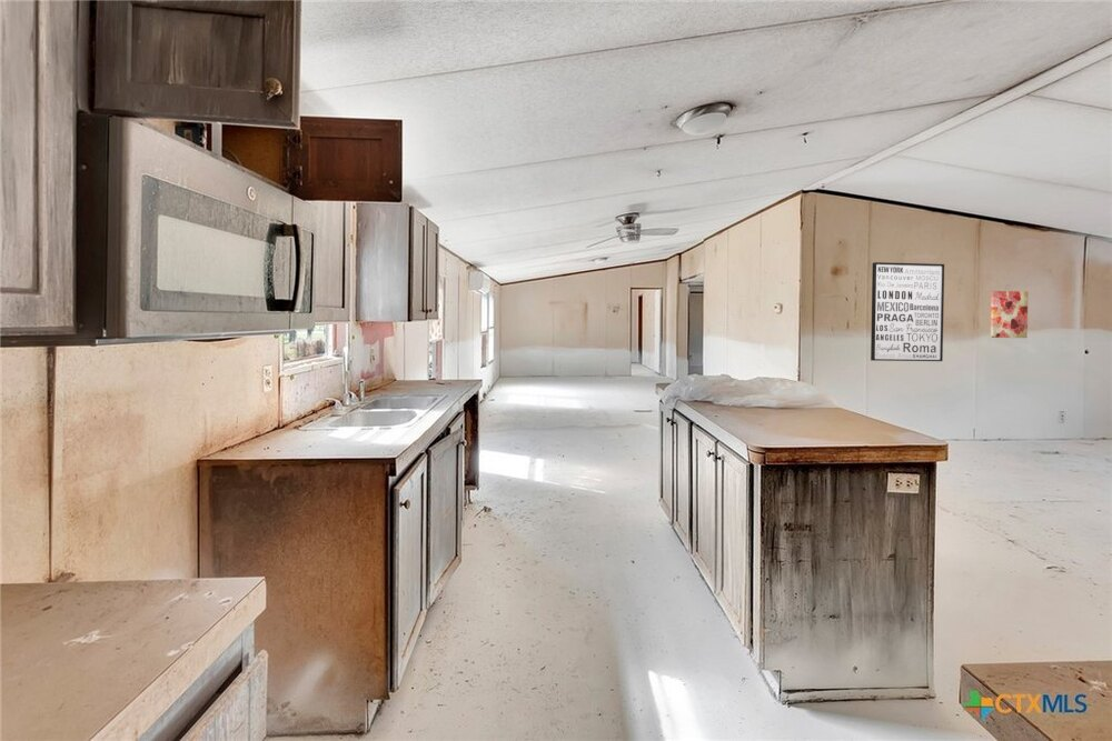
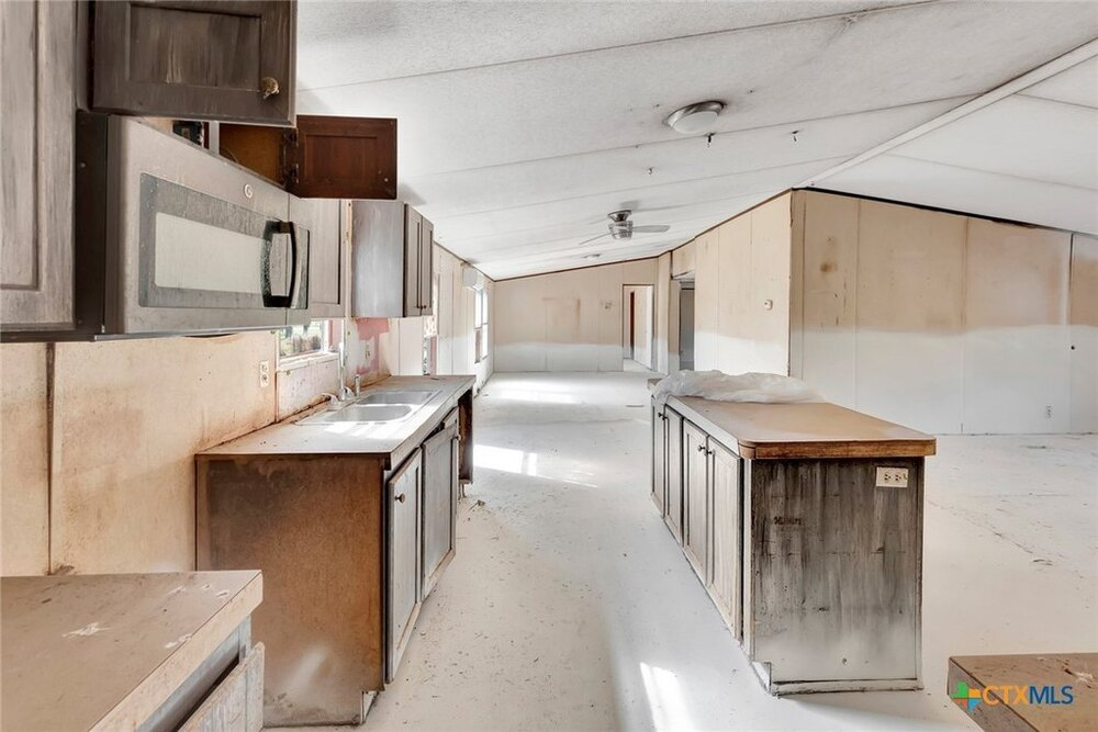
- wall art [870,261,945,362]
- wall art [990,290,1029,339]
